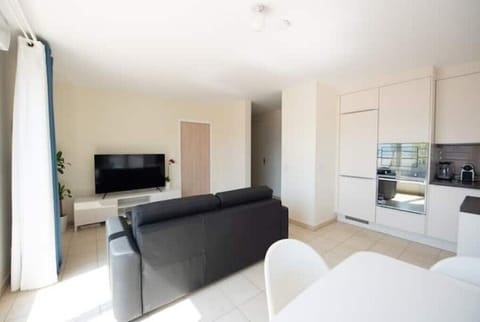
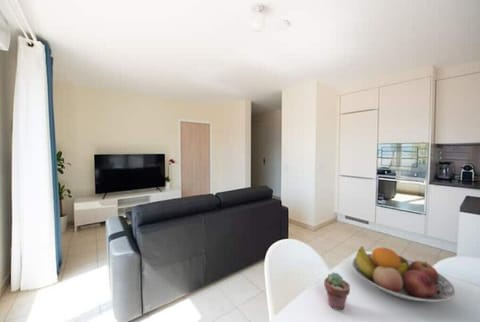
+ fruit bowl [351,245,456,303]
+ potted succulent [323,271,351,311]
